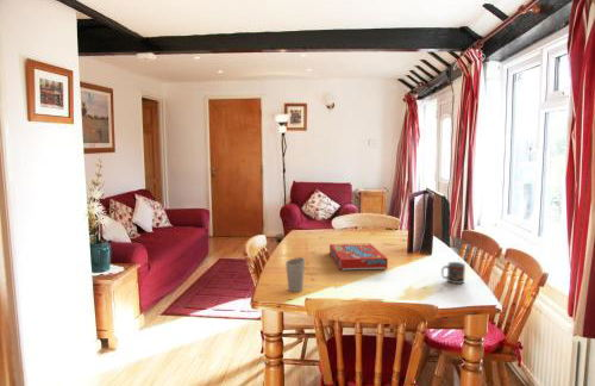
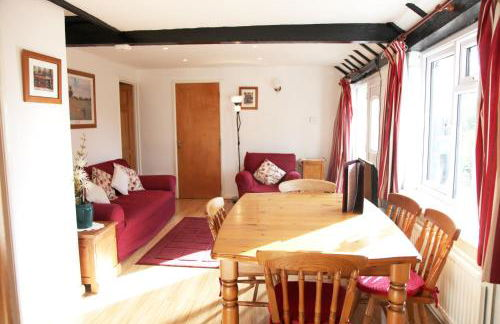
- cup [284,256,306,293]
- snack box [328,242,389,272]
- cup [440,261,466,285]
